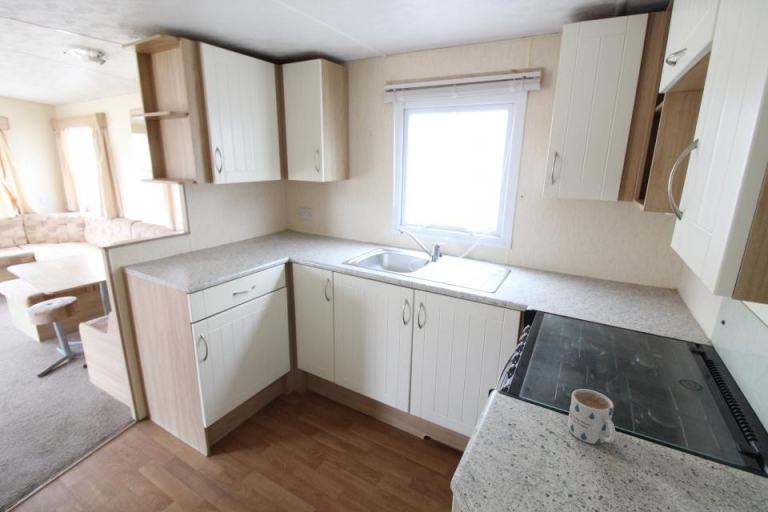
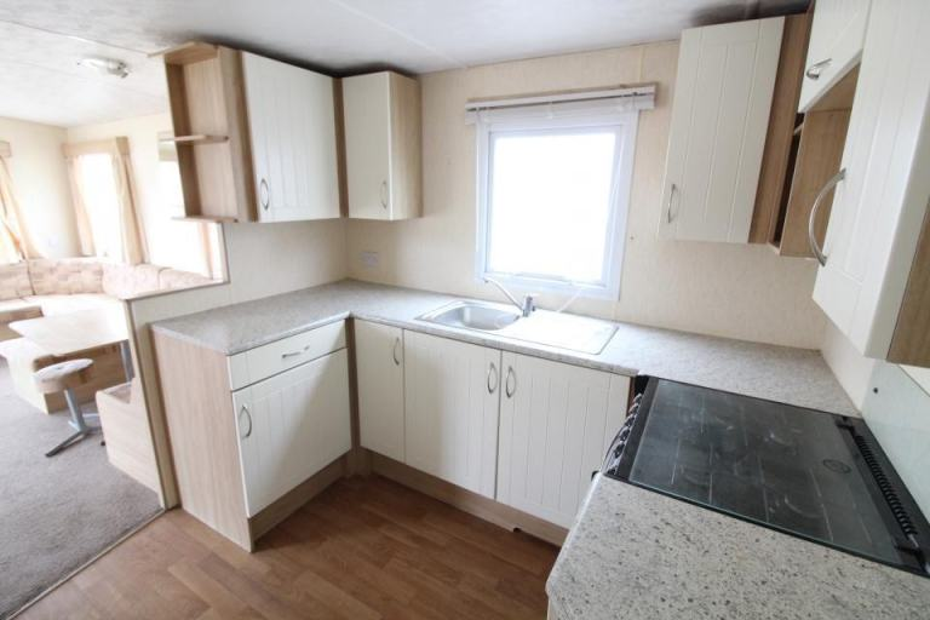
- mug [567,388,616,445]
